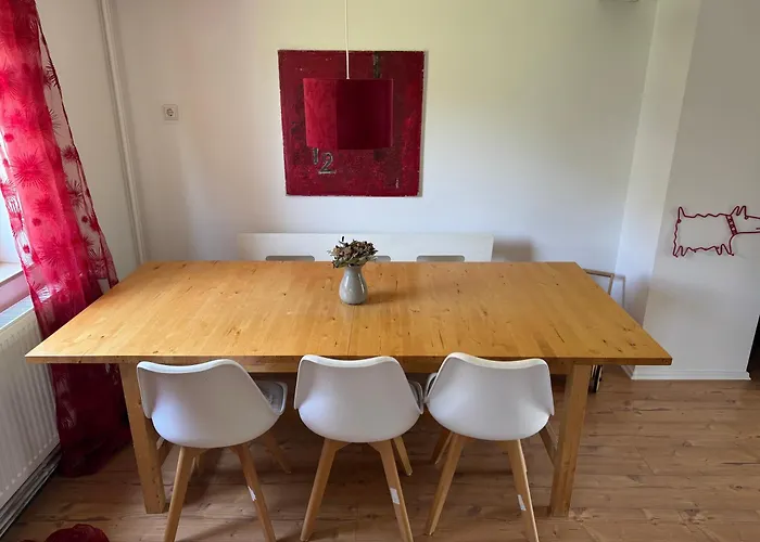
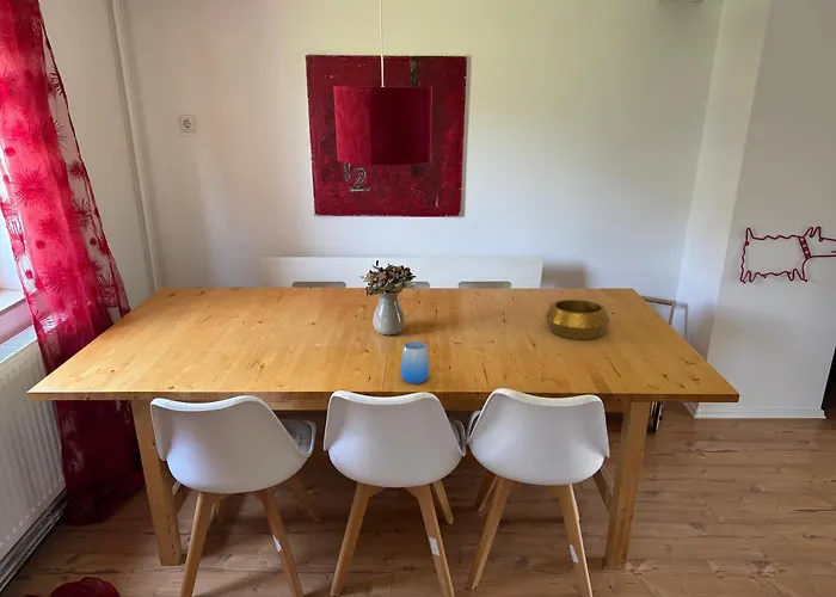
+ decorative bowl [545,298,611,340]
+ cup [400,340,430,384]
